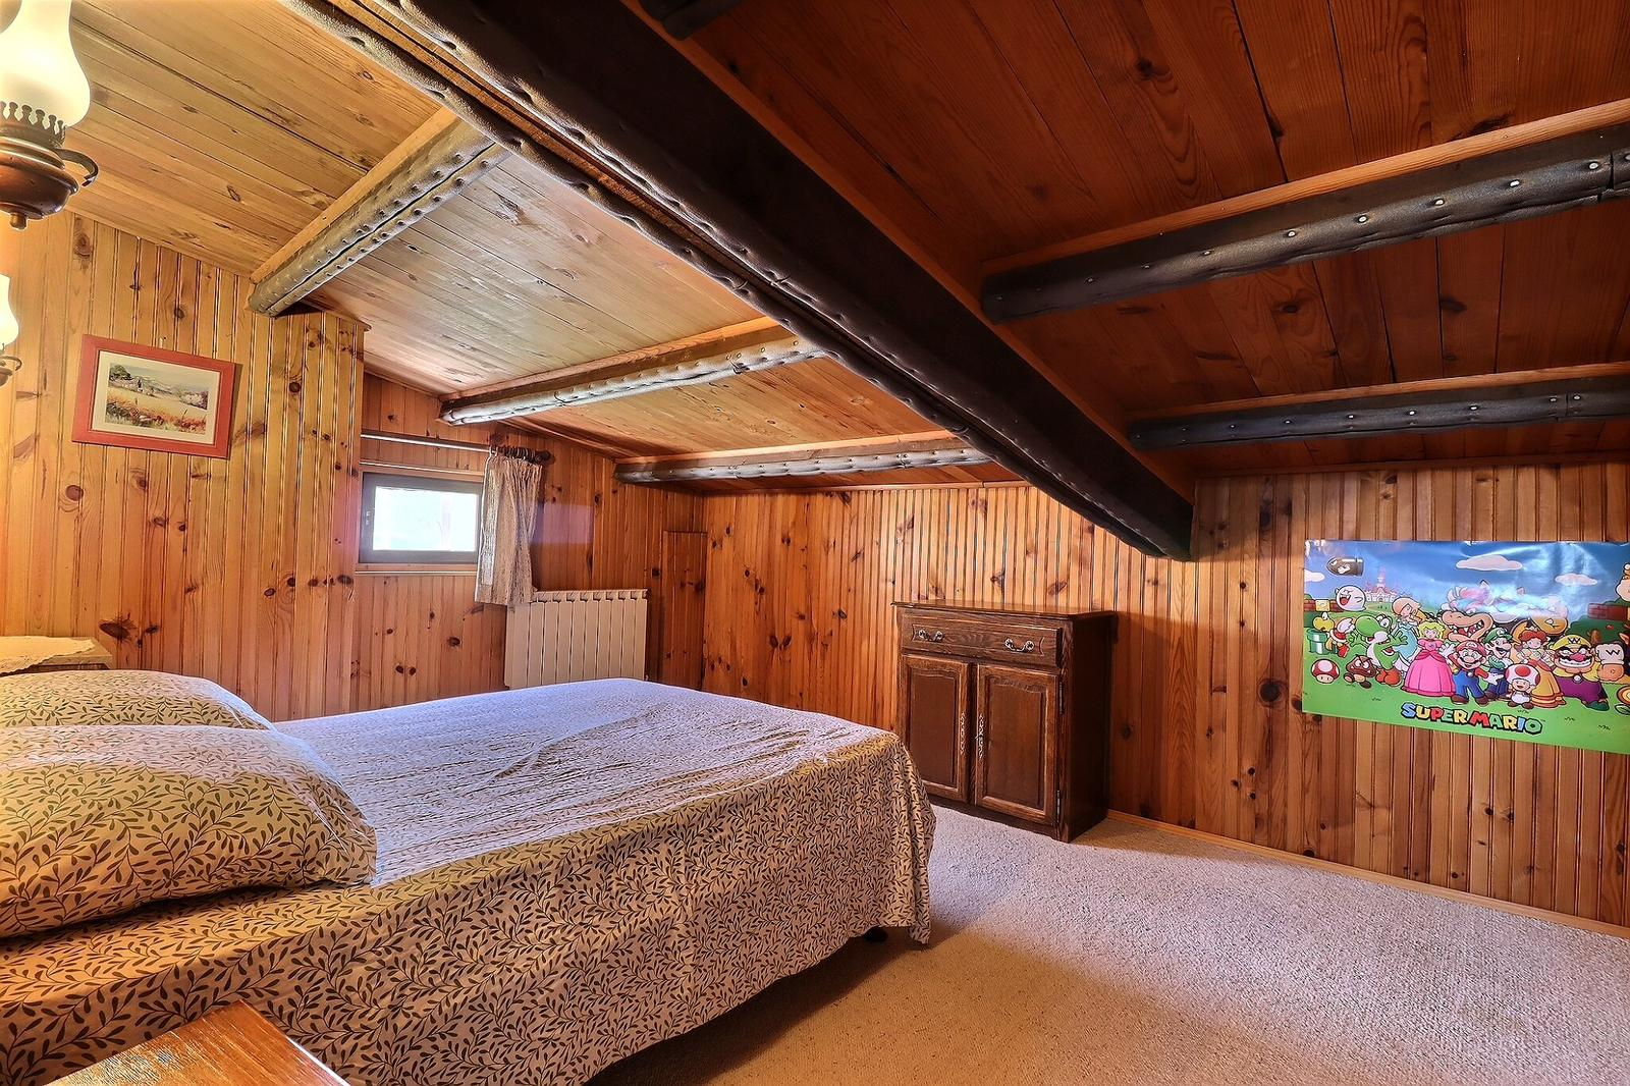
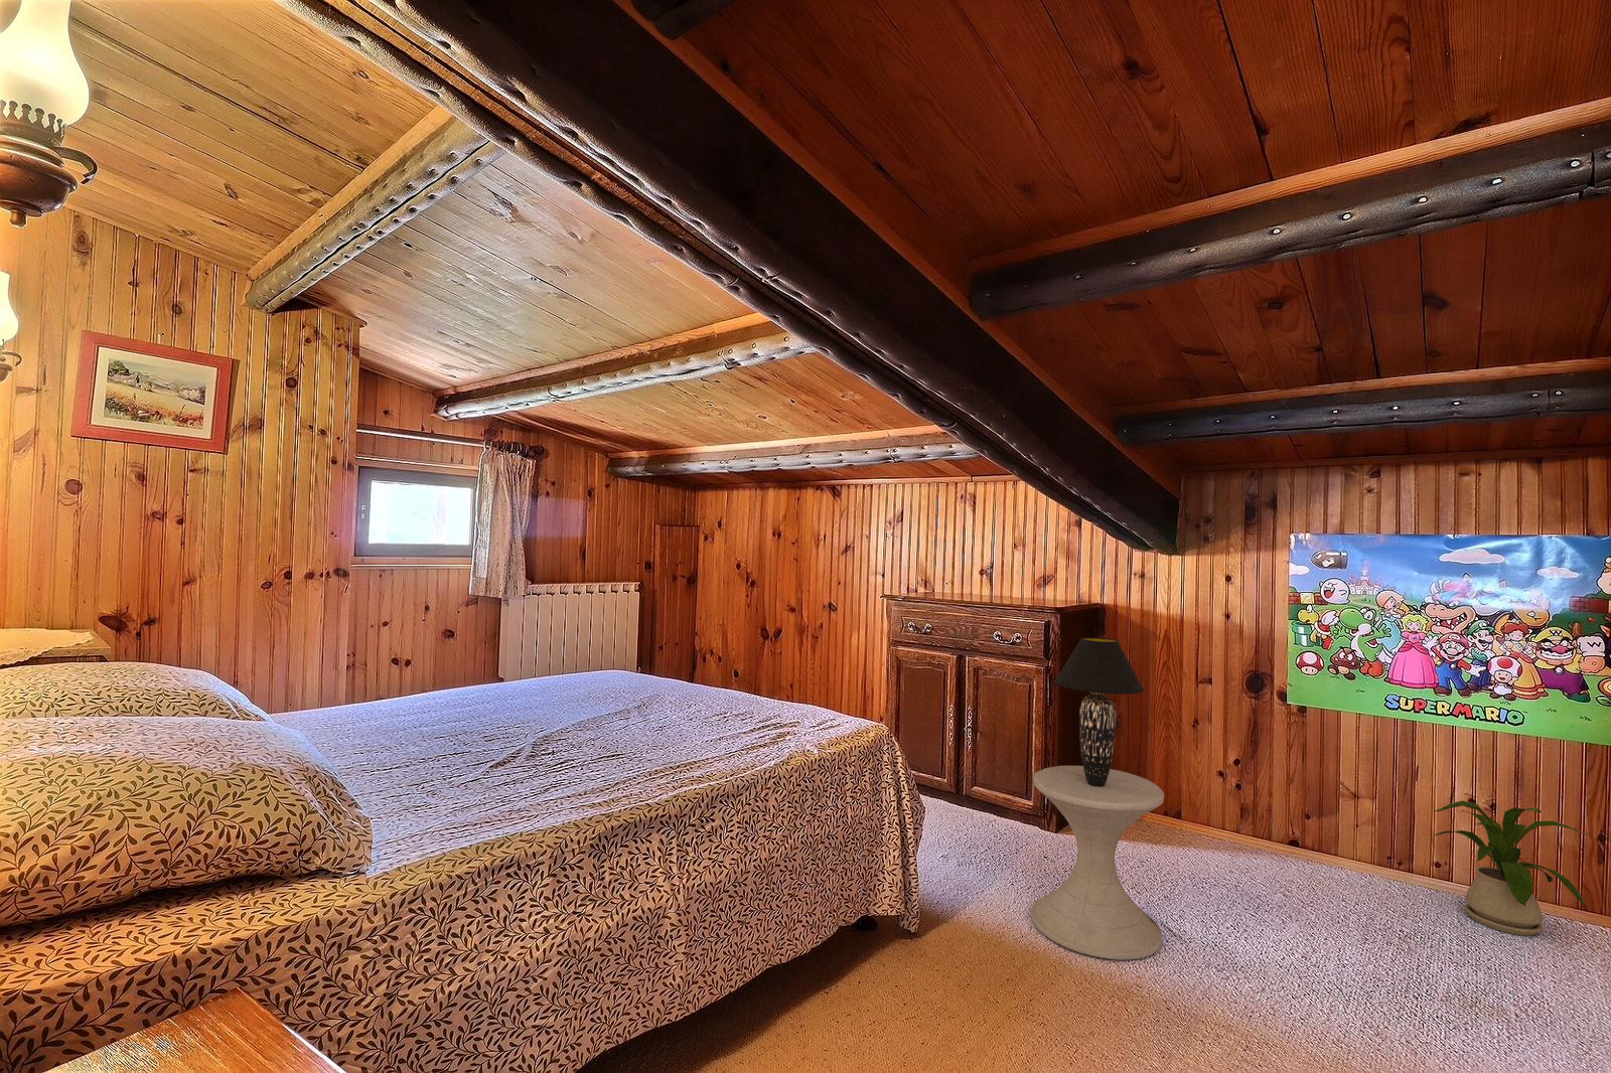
+ house plant [1434,800,1591,938]
+ table lamp [1053,636,1145,787]
+ side table [1031,765,1165,962]
